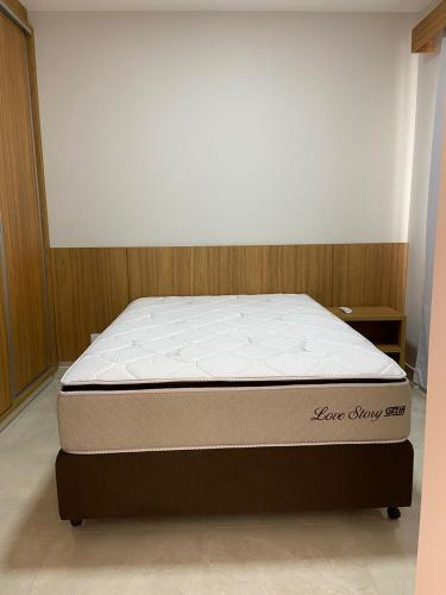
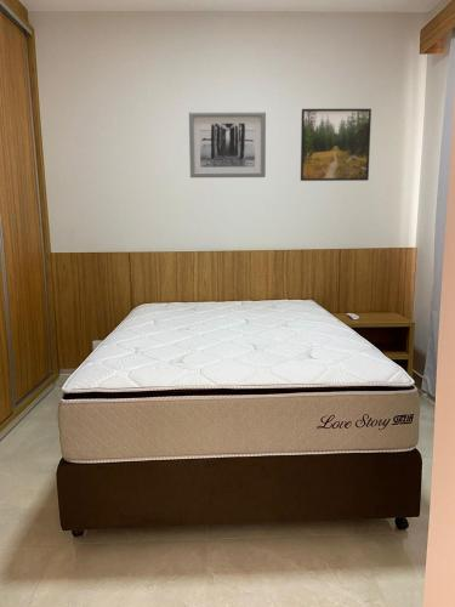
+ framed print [300,108,372,182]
+ wall art [188,110,267,178]
